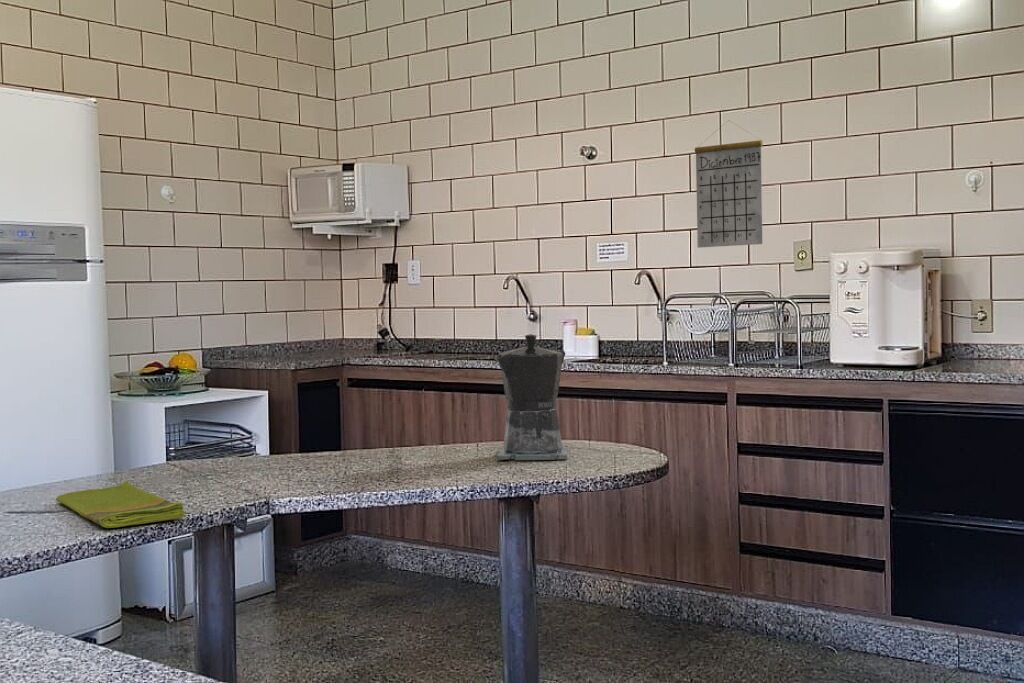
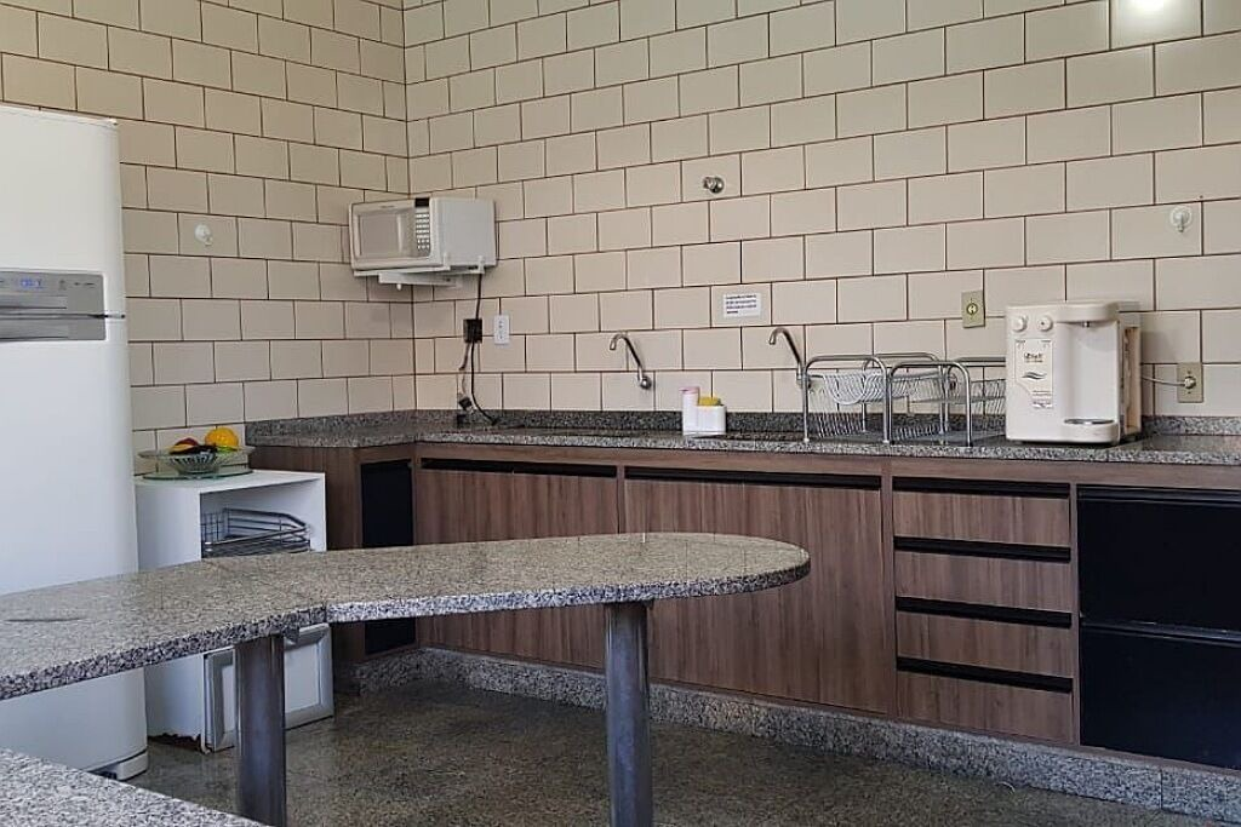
- coffee maker [495,333,568,461]
- dish towel [55,480,186,529]
- calendar [694,119,764,249]
